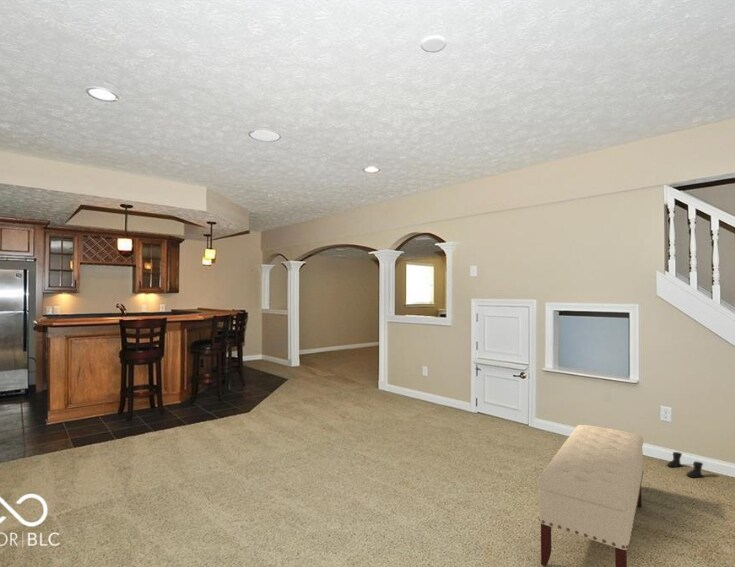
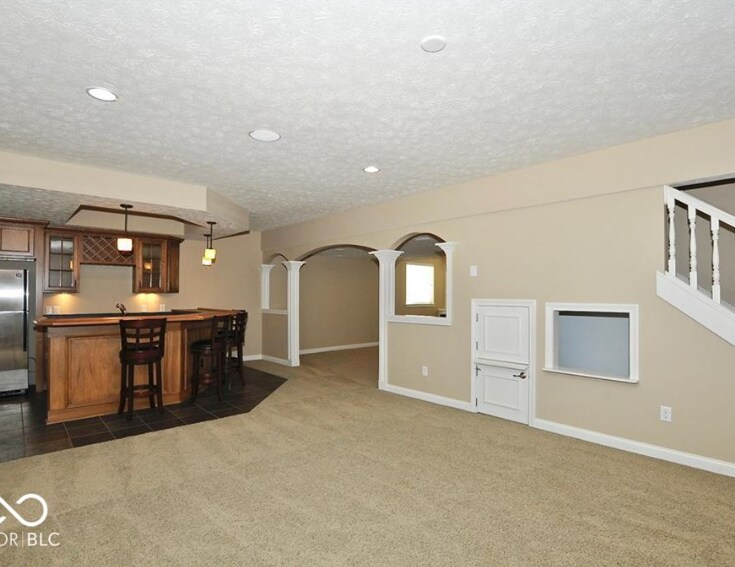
- boots [666,451,705,479]
- bench [536,424,645,567]
